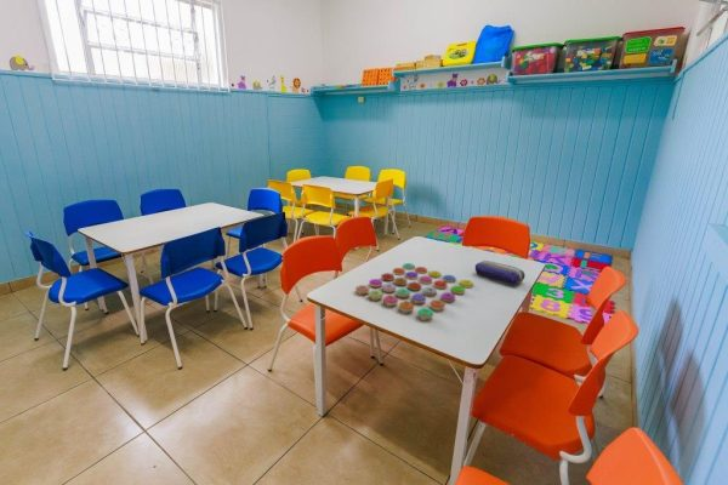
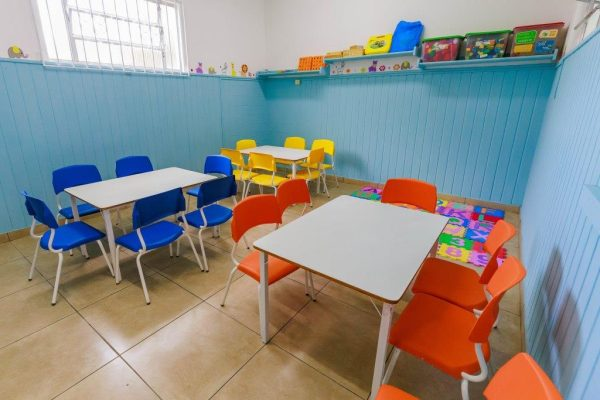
- pencil case [474,259,525,286]
- board game [354,262,474,320]
